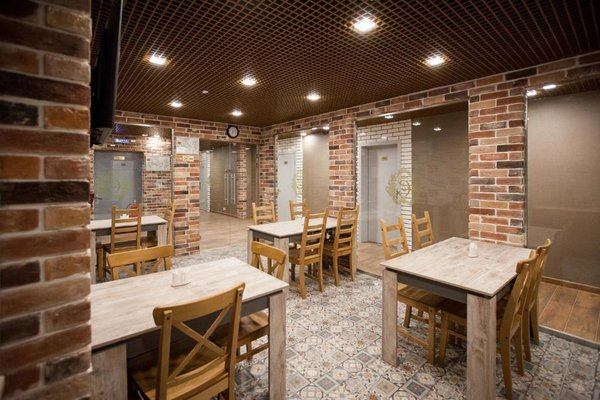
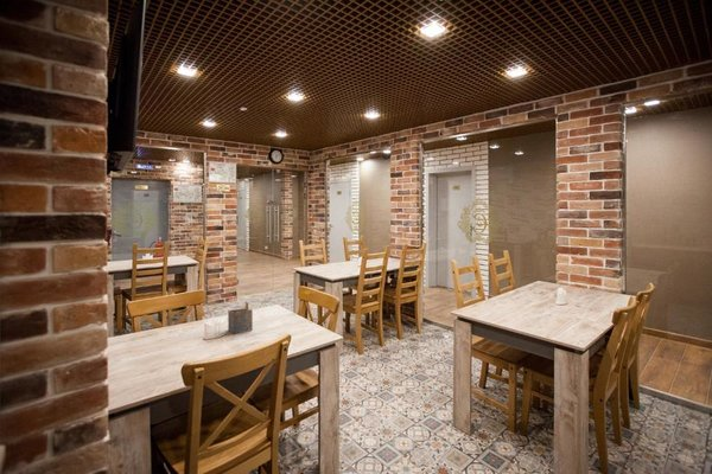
+ napkin holder [227,301,254,334]
